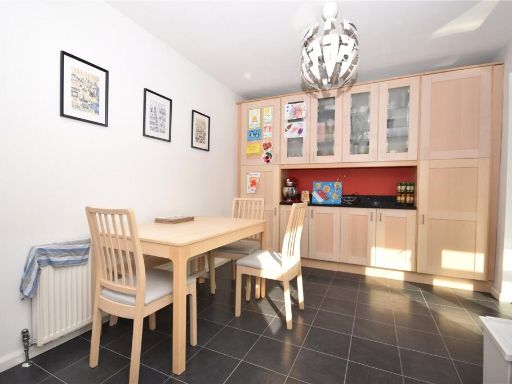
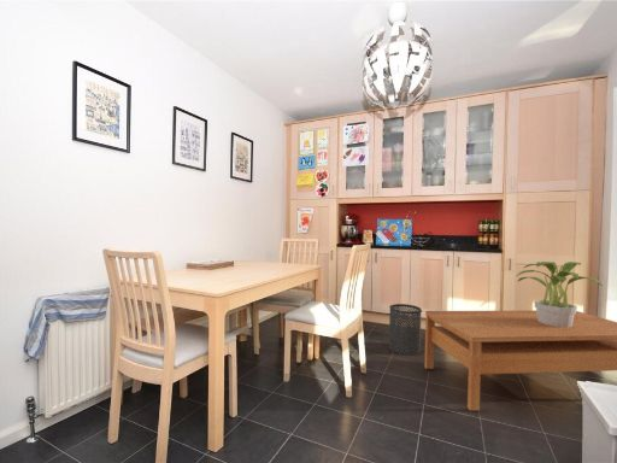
+ trash can [388,303,423,356]
+ coffee table [423,310,617,412]
+ potted plant [516,260,604,327]
